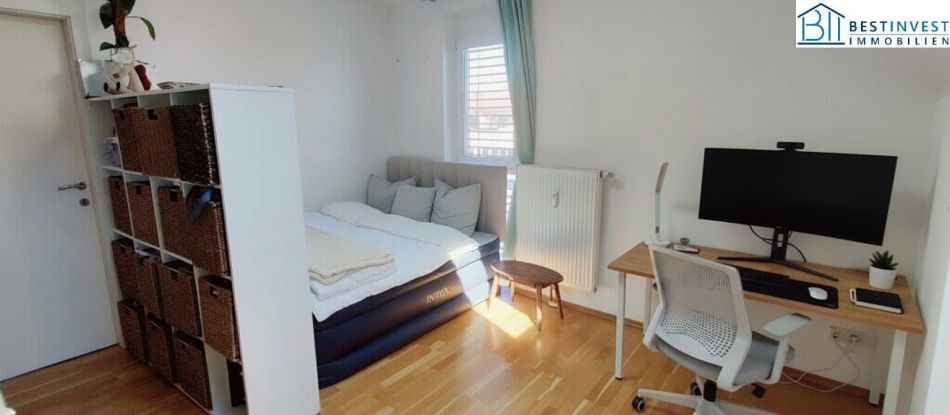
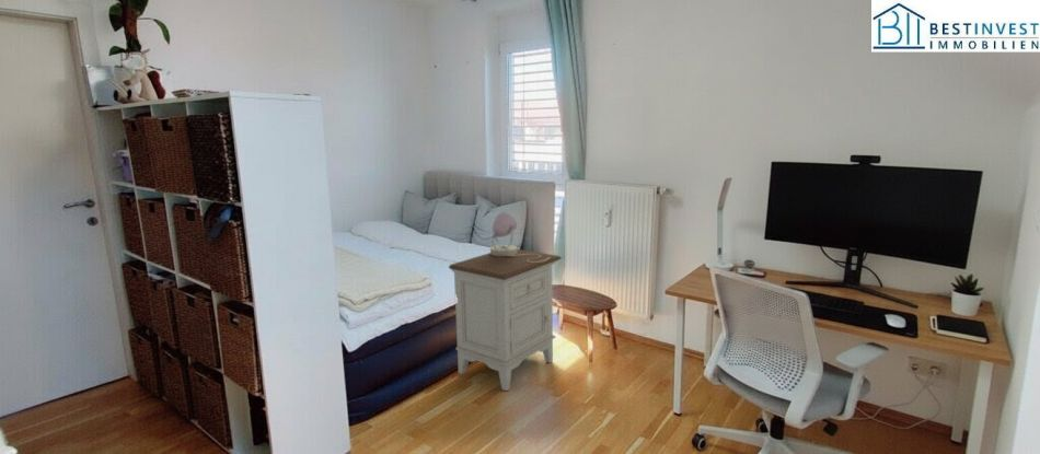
+ nightstand [448,248,563,392]
+ table lamp [489,211,551,263]
